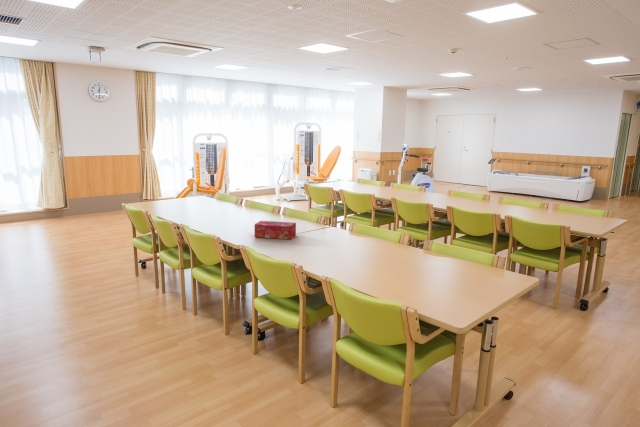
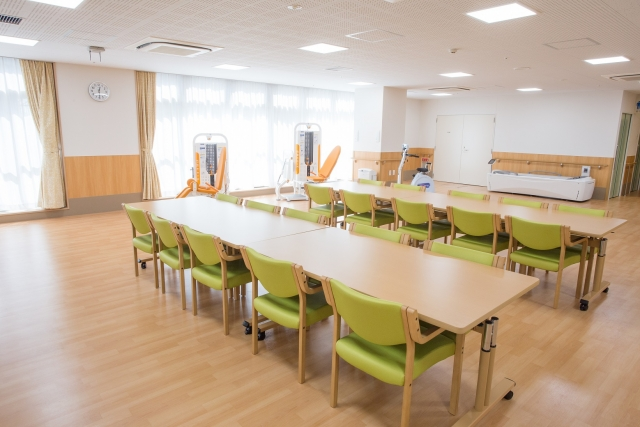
- tissue box [254,220,297,240]
